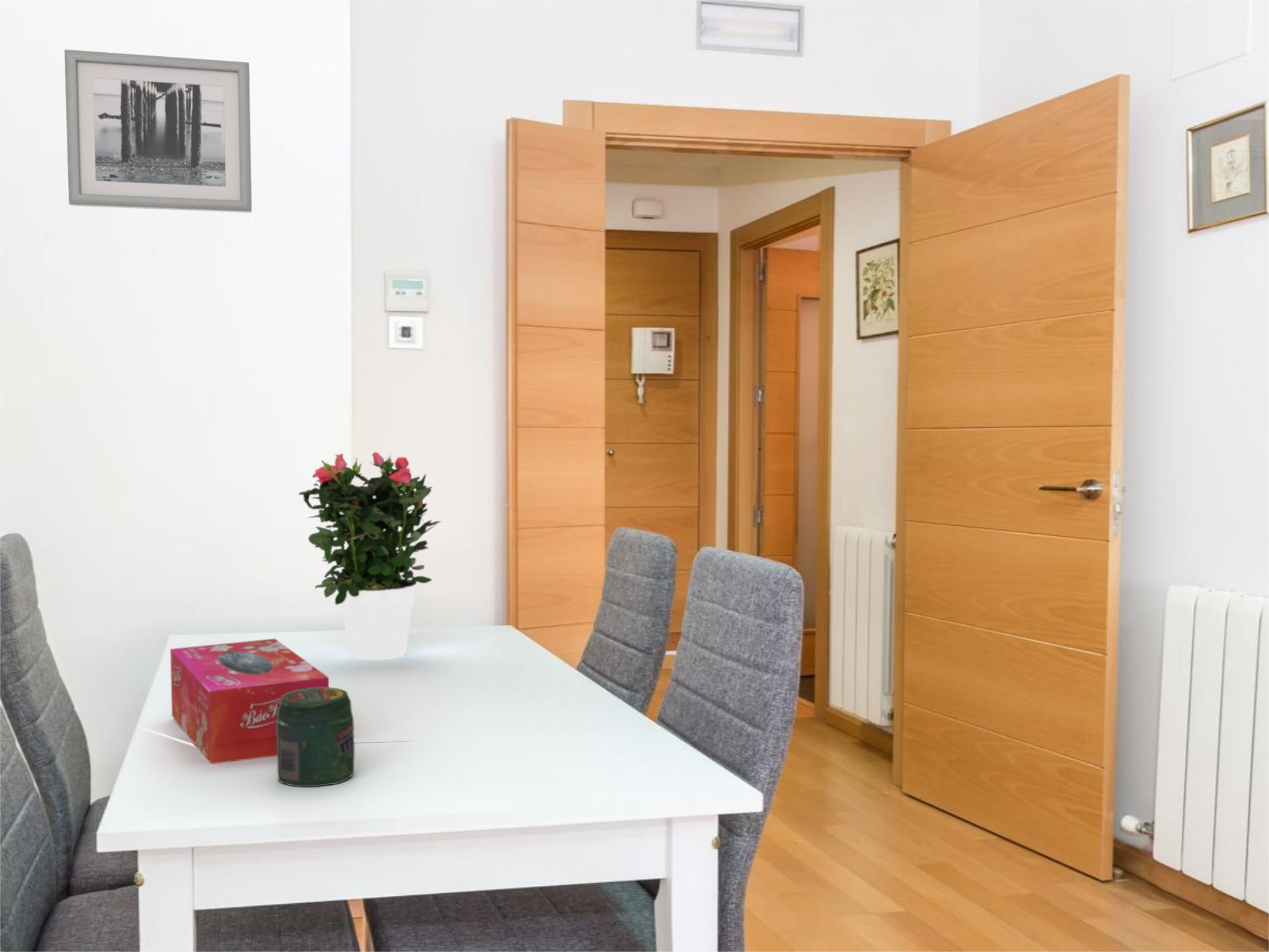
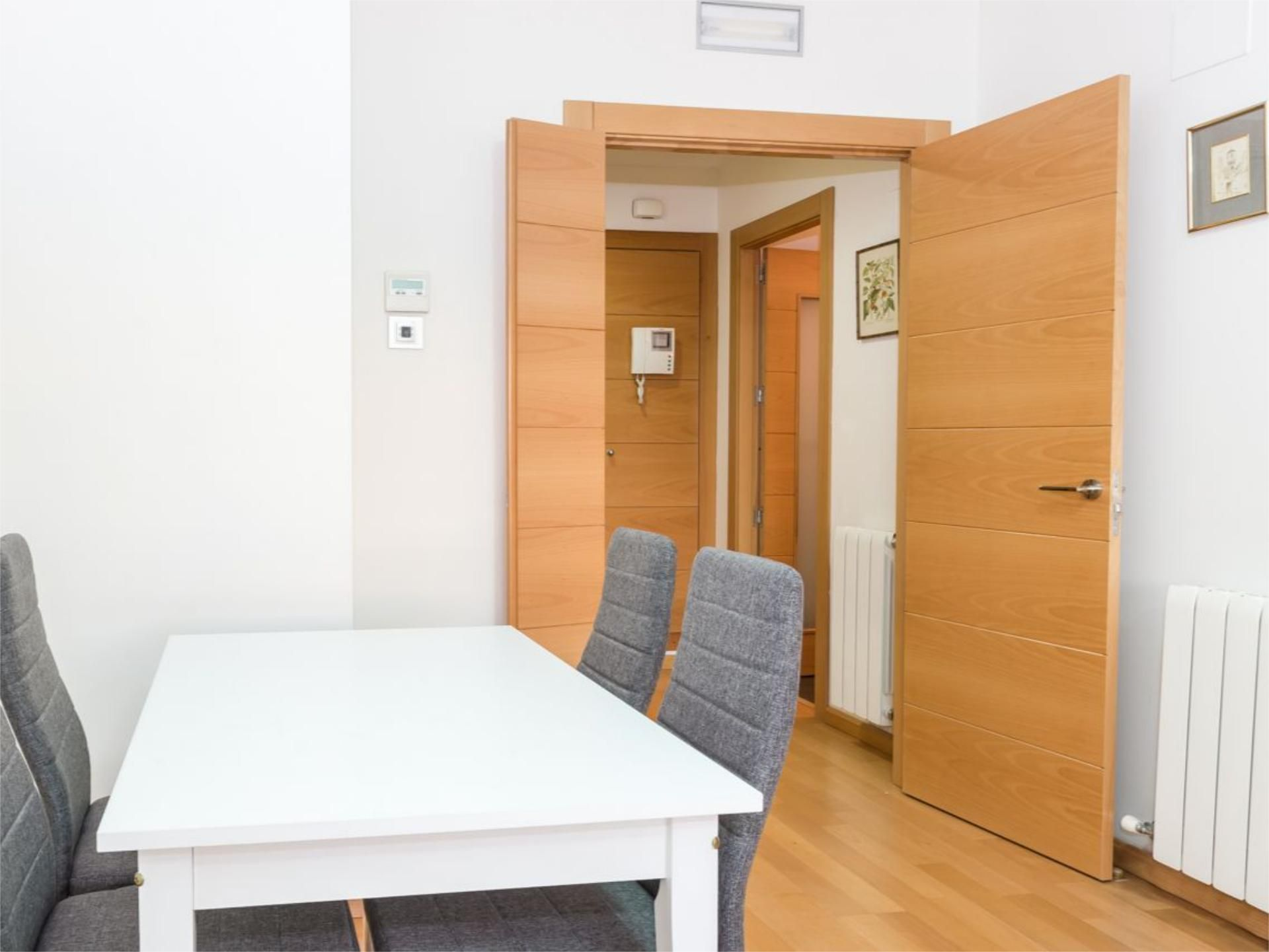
- jar [276,687,355,787]
- potted flower [297,451,442,661]
- tissue box [170,638,330,765]
- wall art [64,49,252,213]
